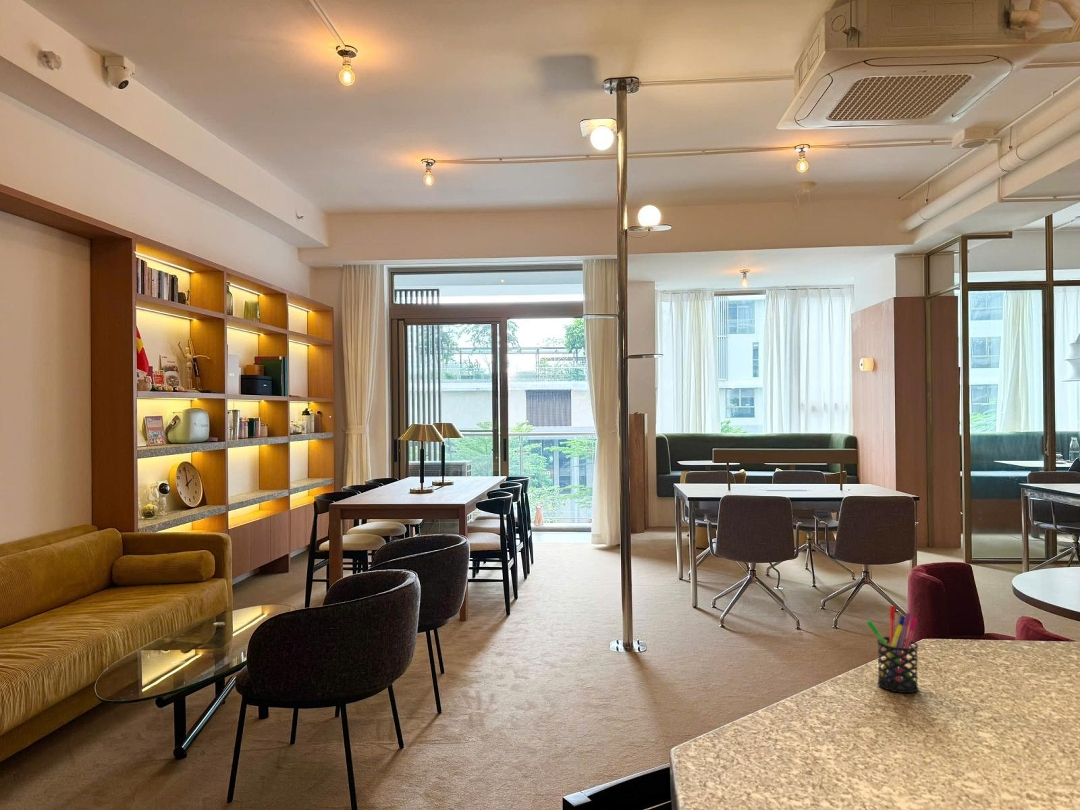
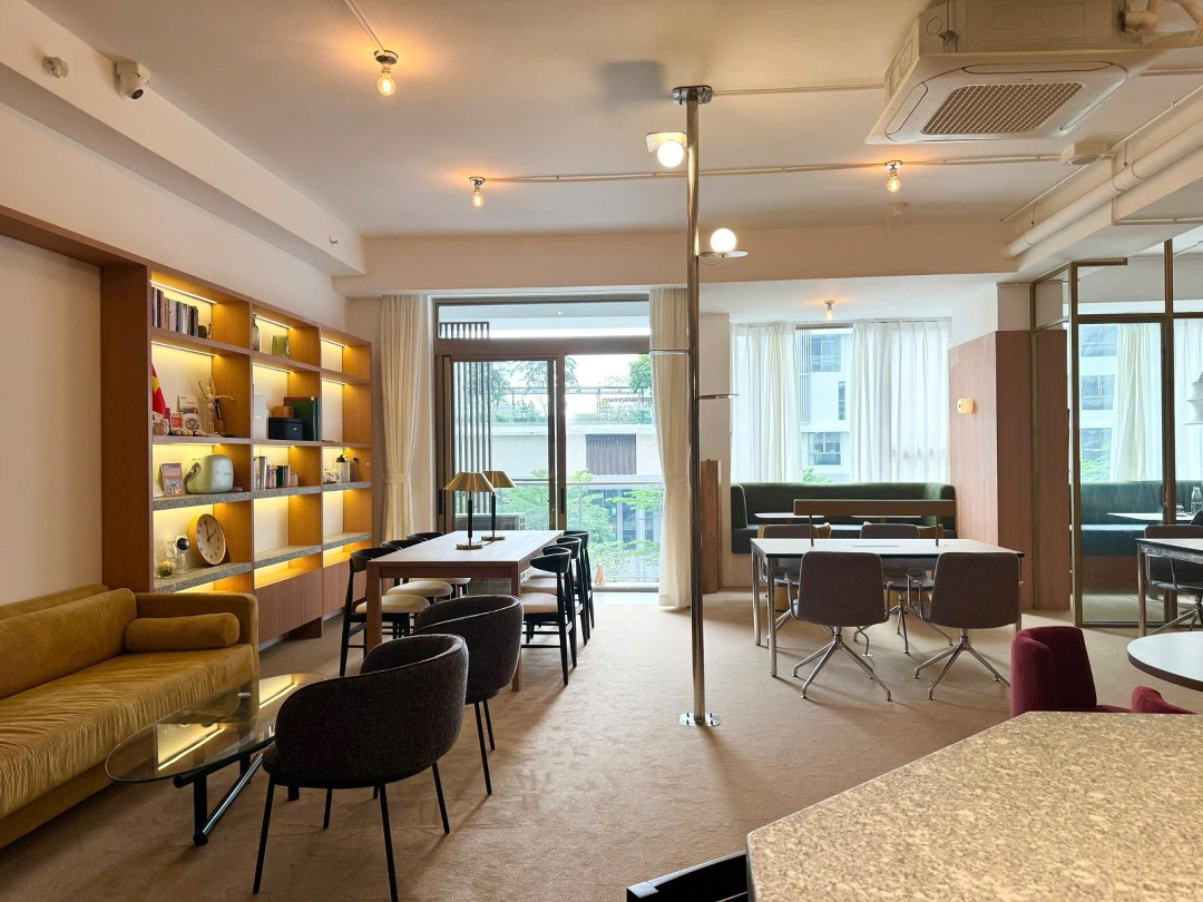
- pen holder [866,605,919,694]
